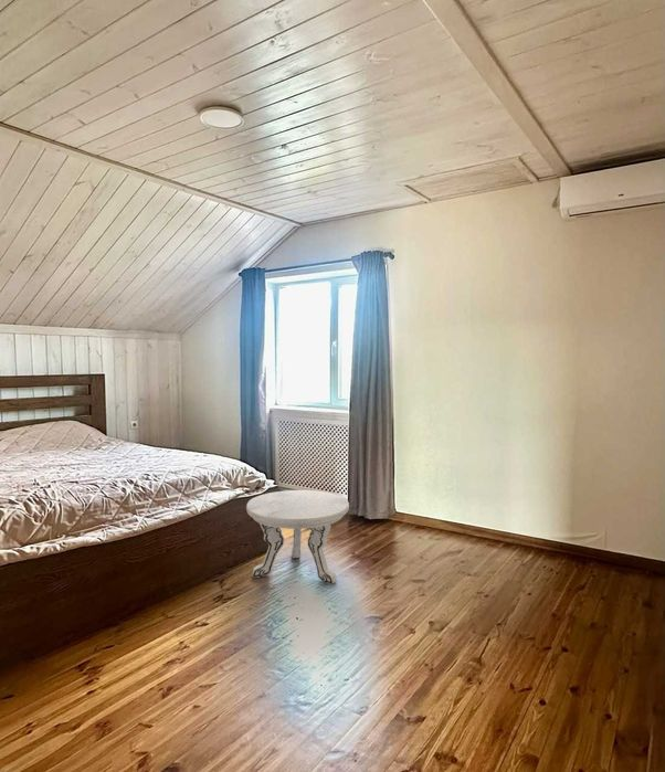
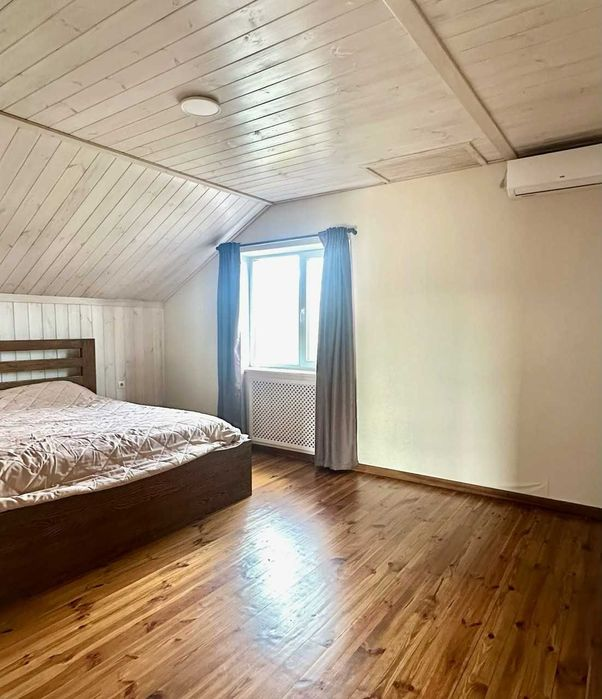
- side table [245,489,350,585]
